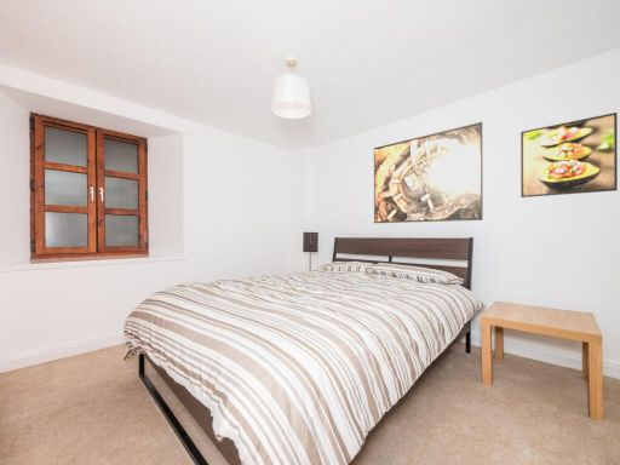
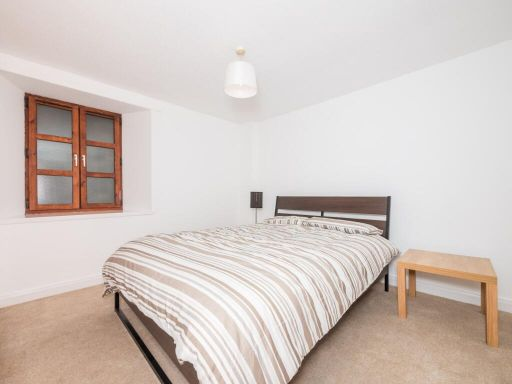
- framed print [373,121,484,224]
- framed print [519,111,619,199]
